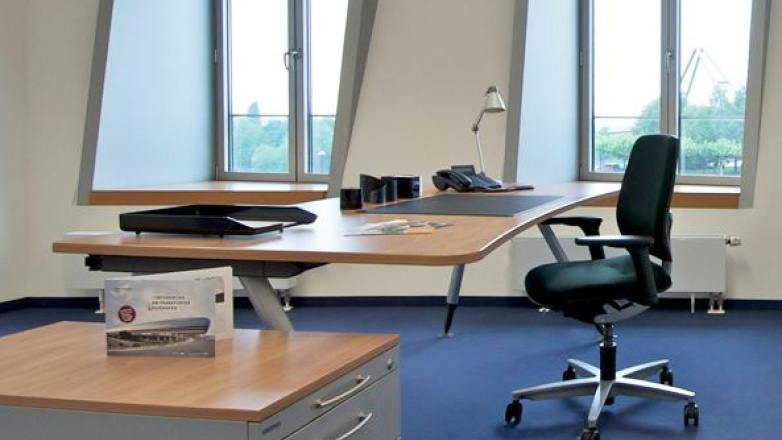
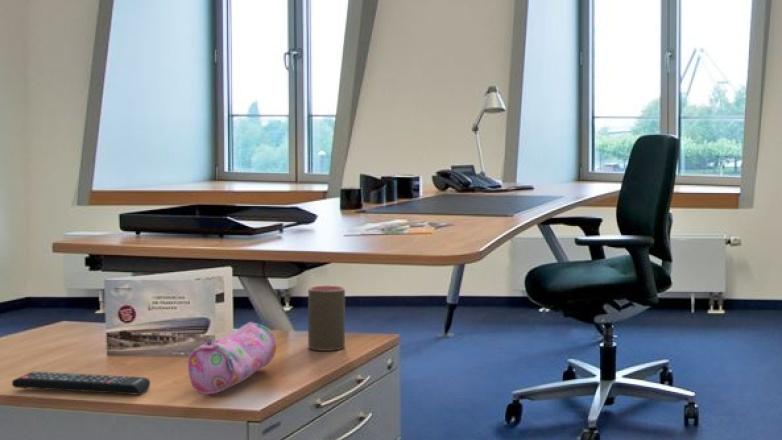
+ cup [307,284,346,352]
+ remote control [11,371,151,396]
+ pencil case [187,321,277,395]
